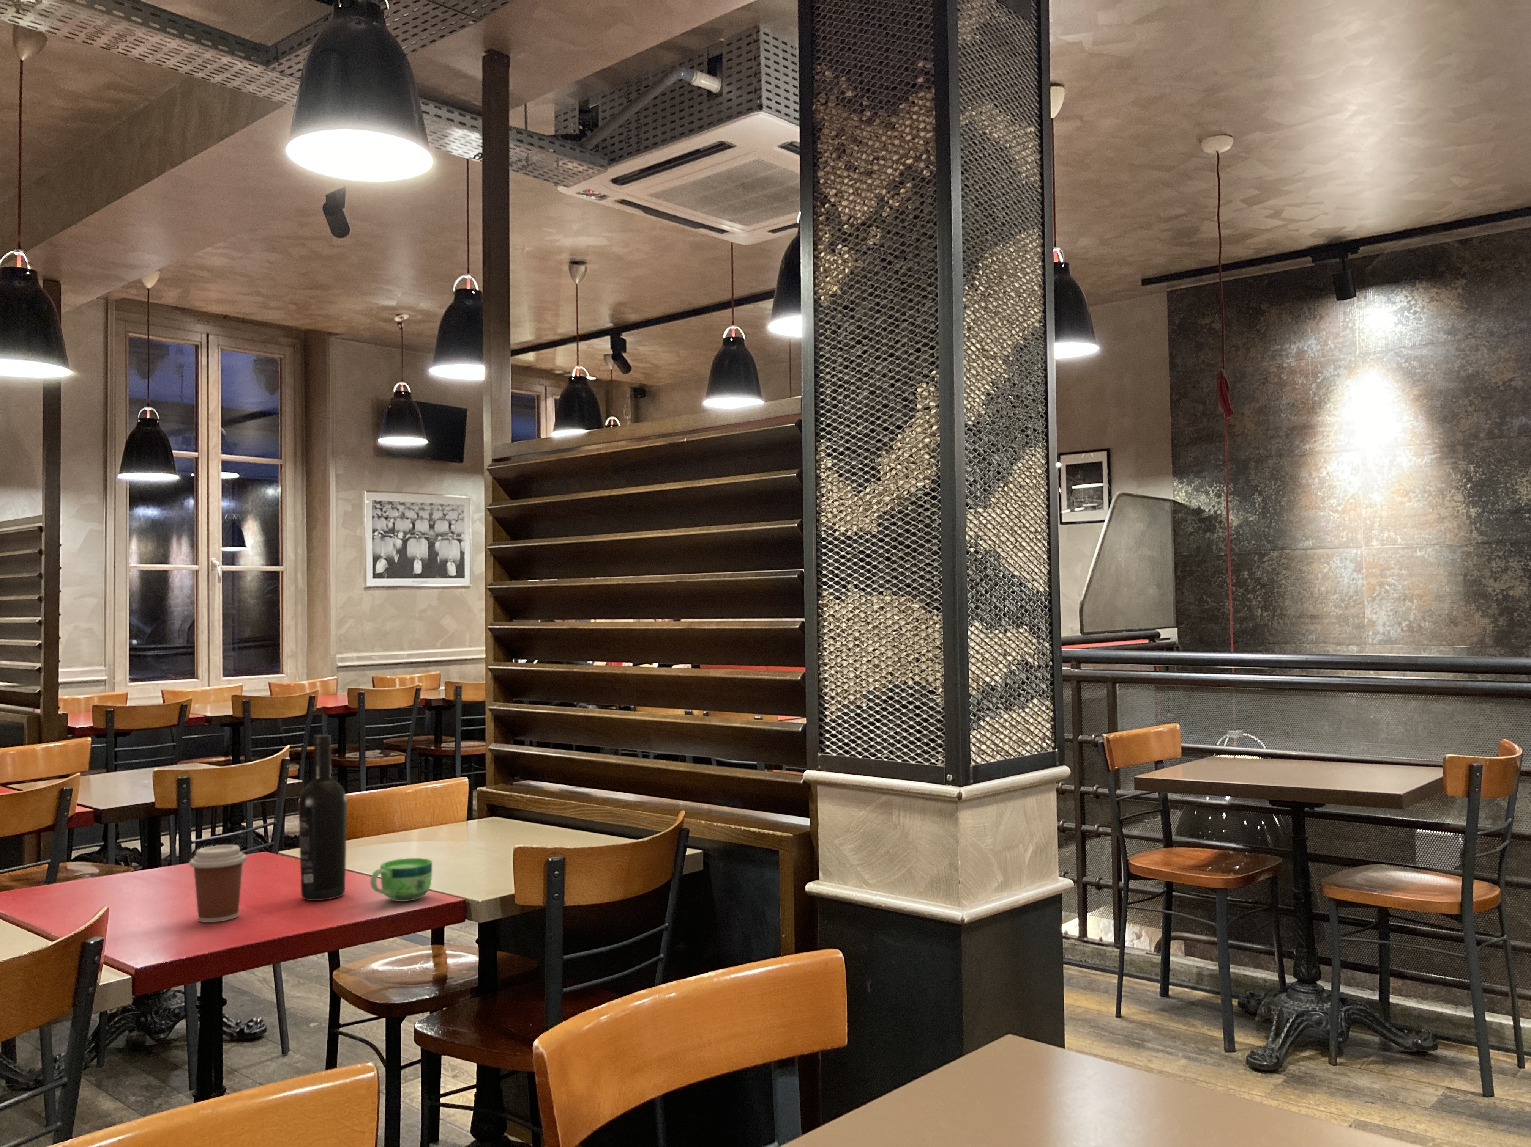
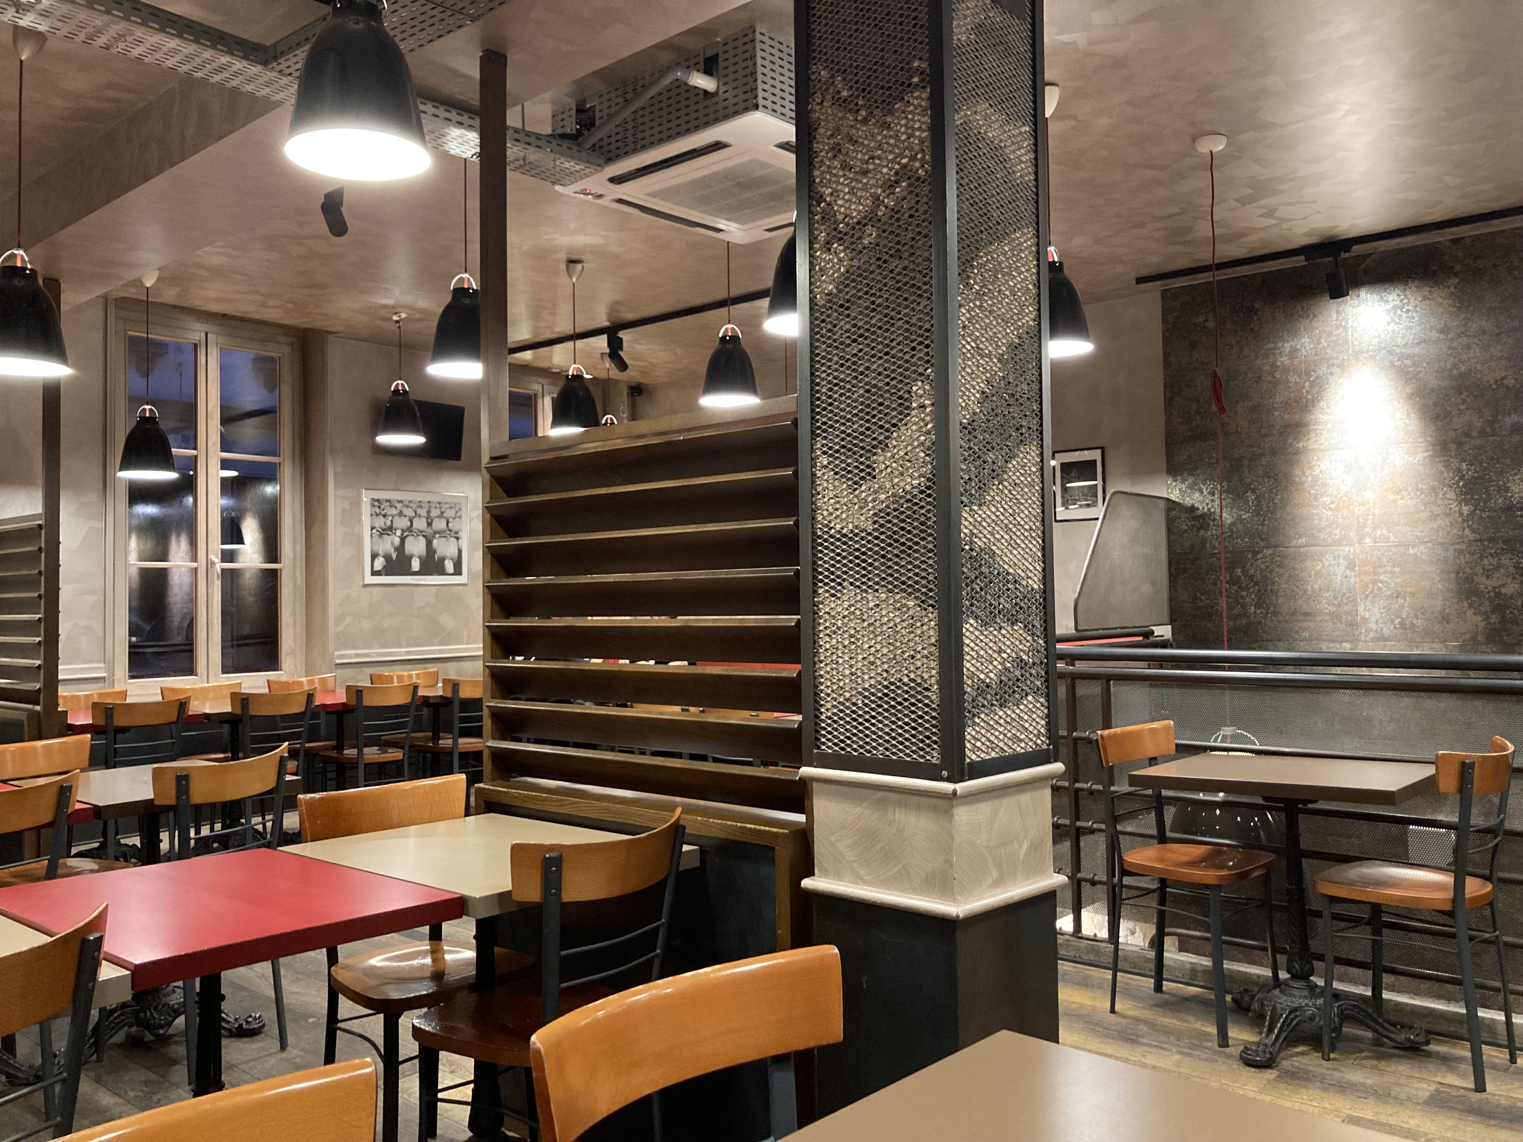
- cup [370,858,433,901]
- coffee cup [189,845,247,923]
- wine bottle [298,734,347,901]
